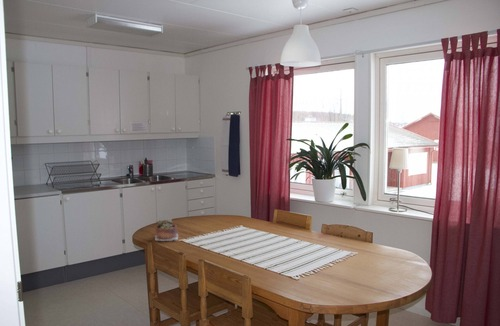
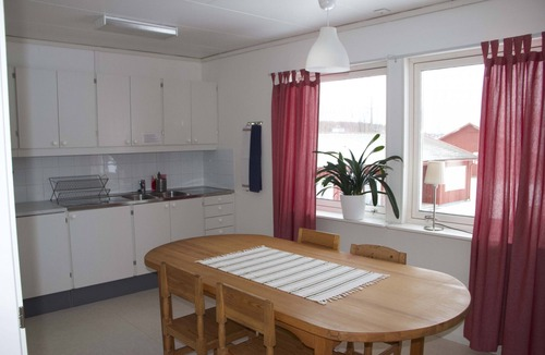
- succulent plant [154,218,179,242]
